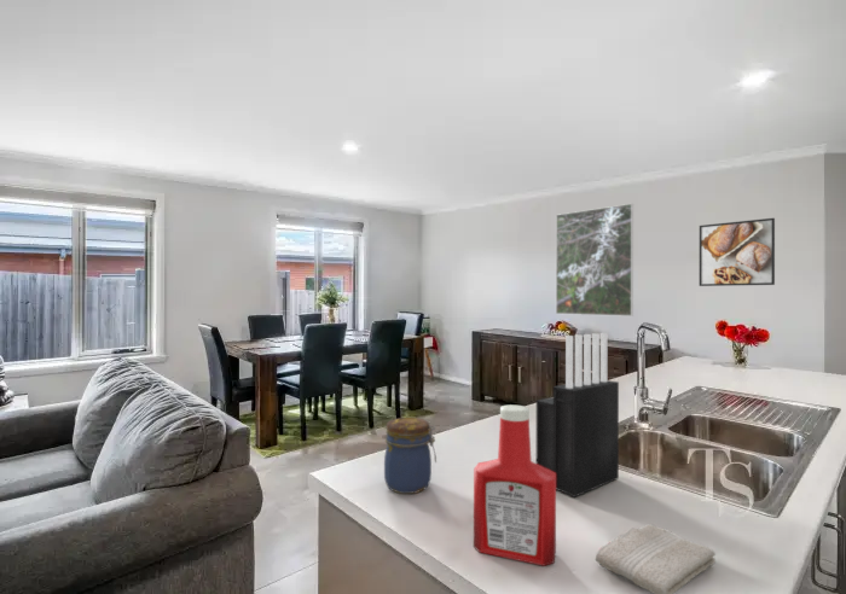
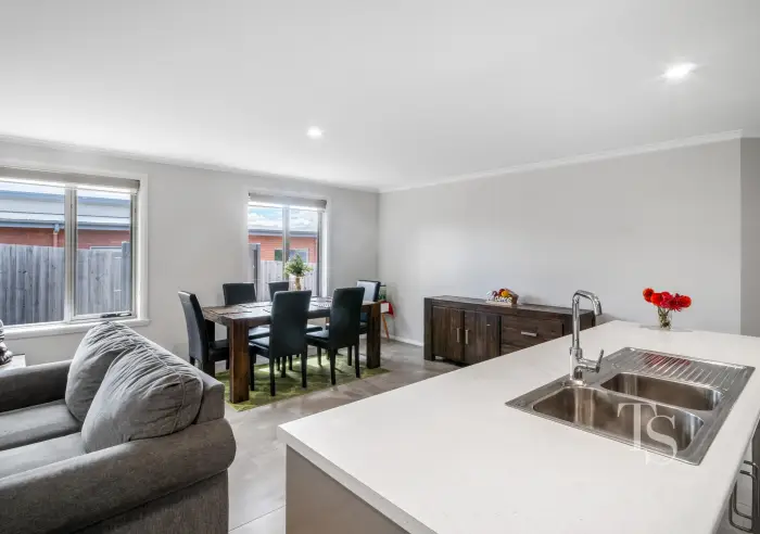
- jar [383,417,438,495]
- knife block [535,332,620,499]
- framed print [555,203,634,318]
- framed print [699,217,776,287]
- washcloth [595,524,717,594]
- soap bottle [473,404,557,567]
